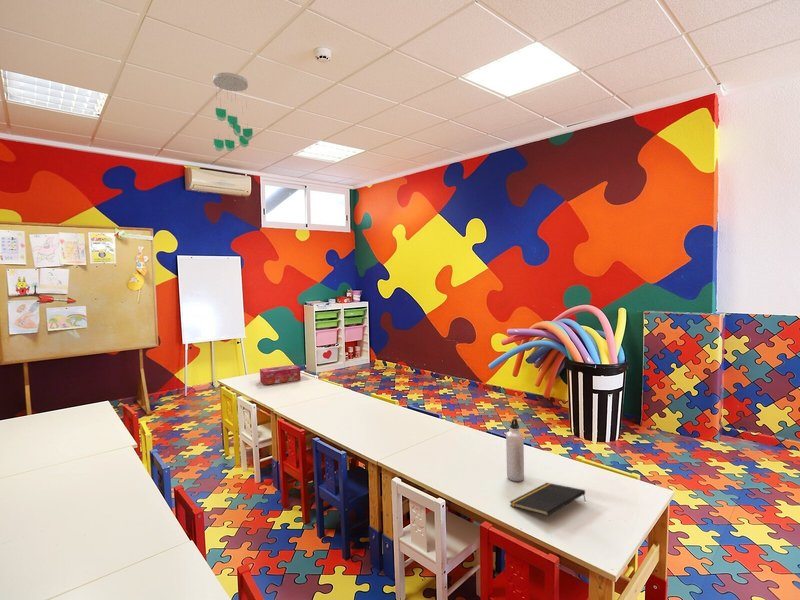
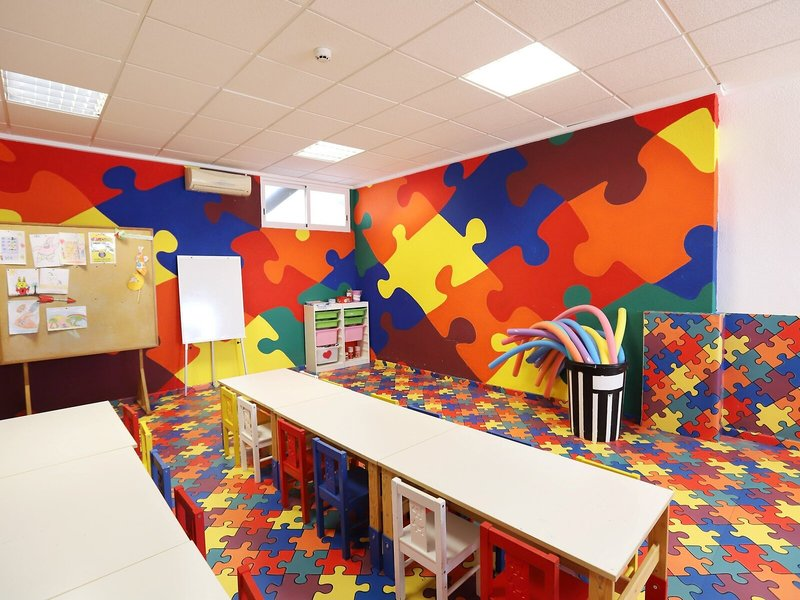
- tissue box [259,364,302,386]
- water bottle [505,417,525,482]
- notepad [509,482,586,517]
- ceiling mobile [212,72,254,152]
